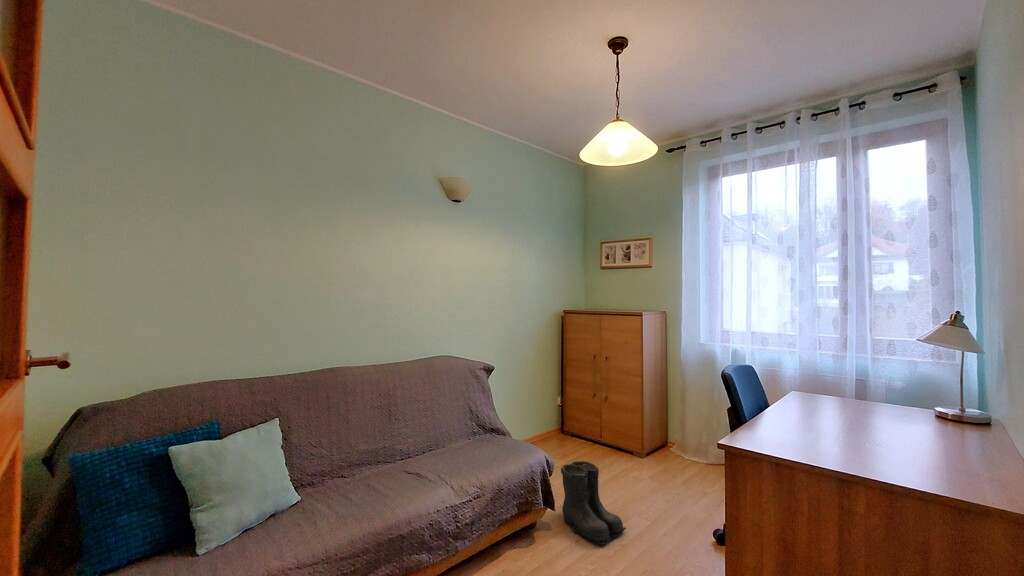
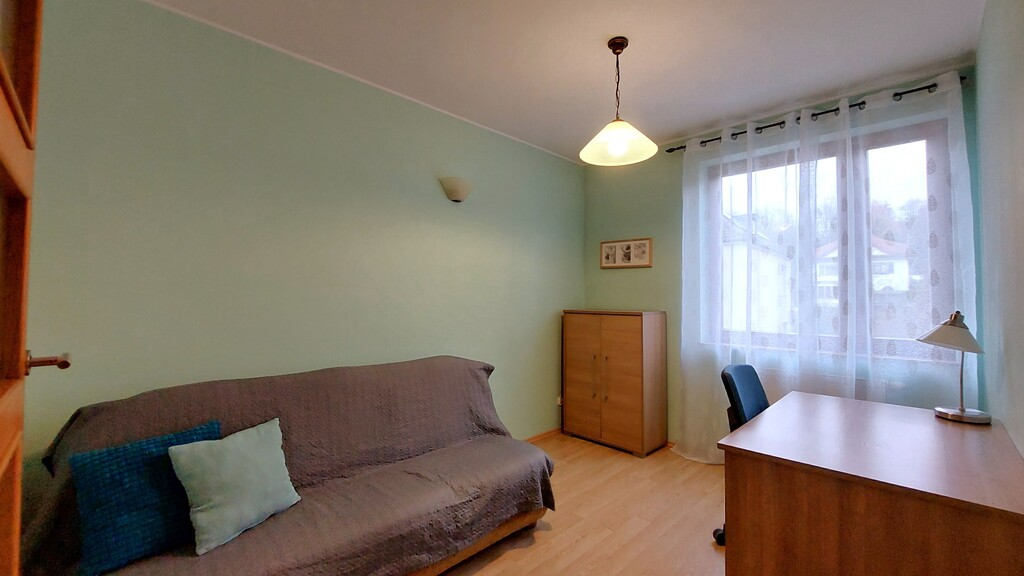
- boots [560,460,627,546]
